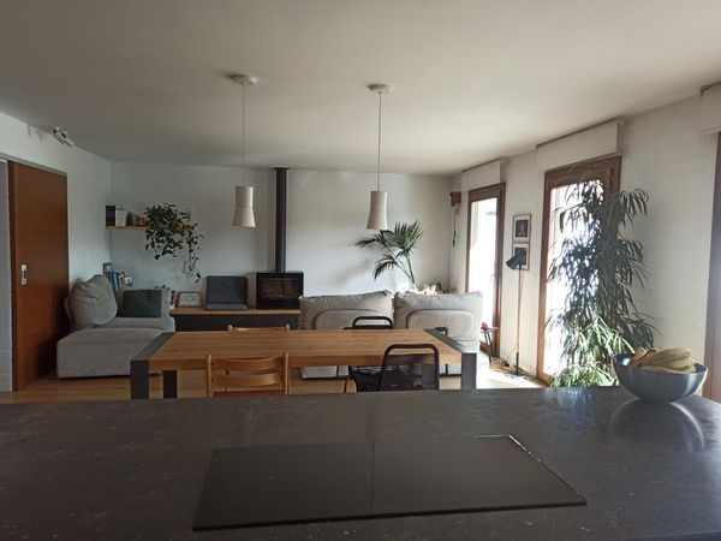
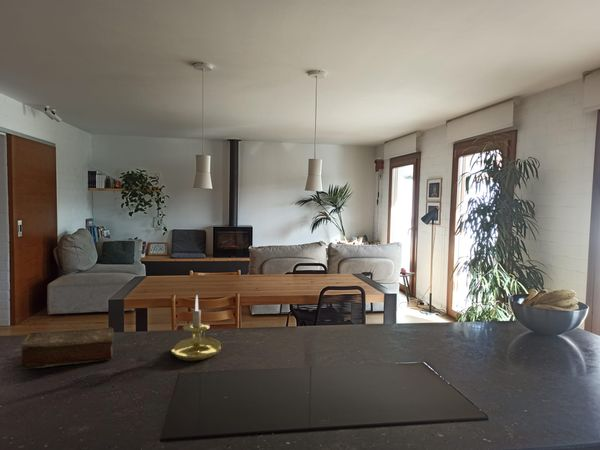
+ book [19,326,115,370]
+ candle holder [170,294,222,362]
